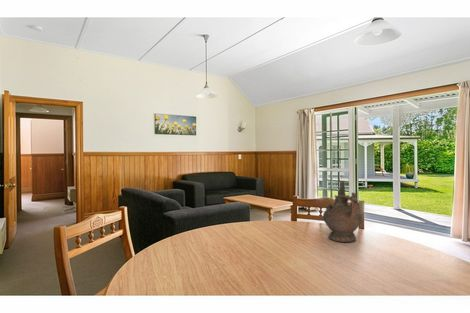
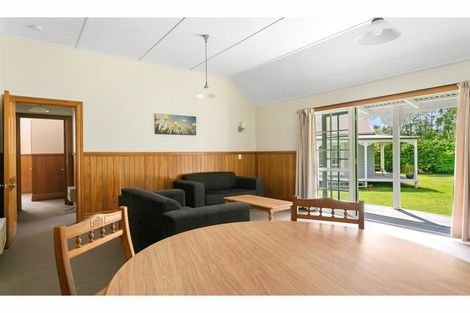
- ceremonial vessel [322,180,363,243]
